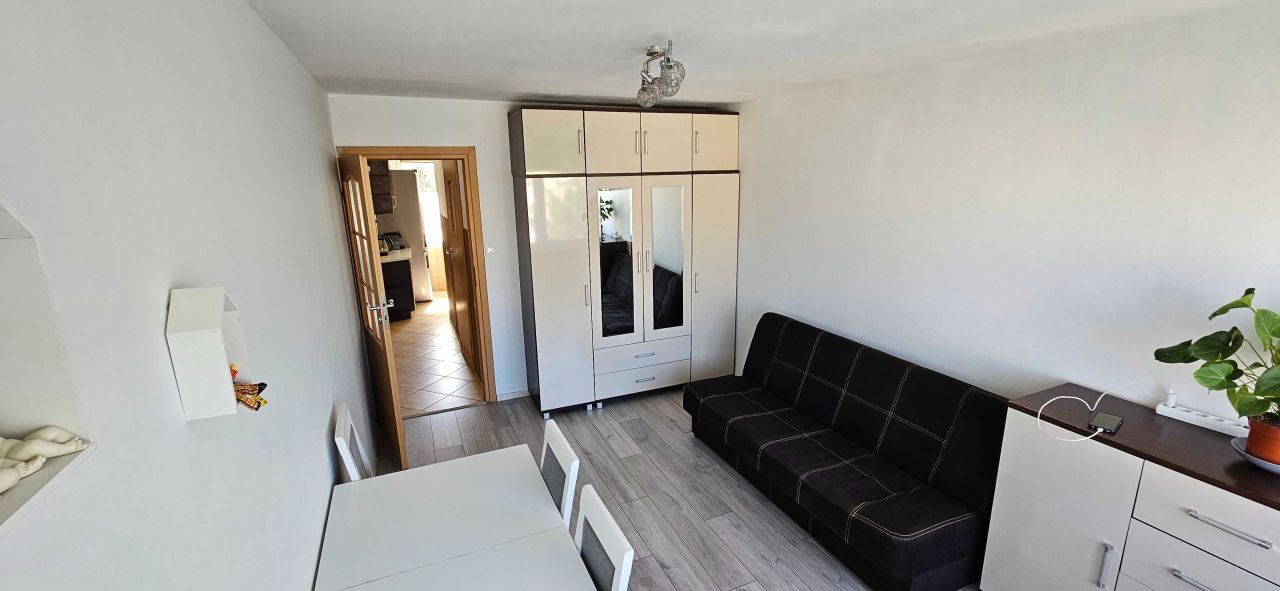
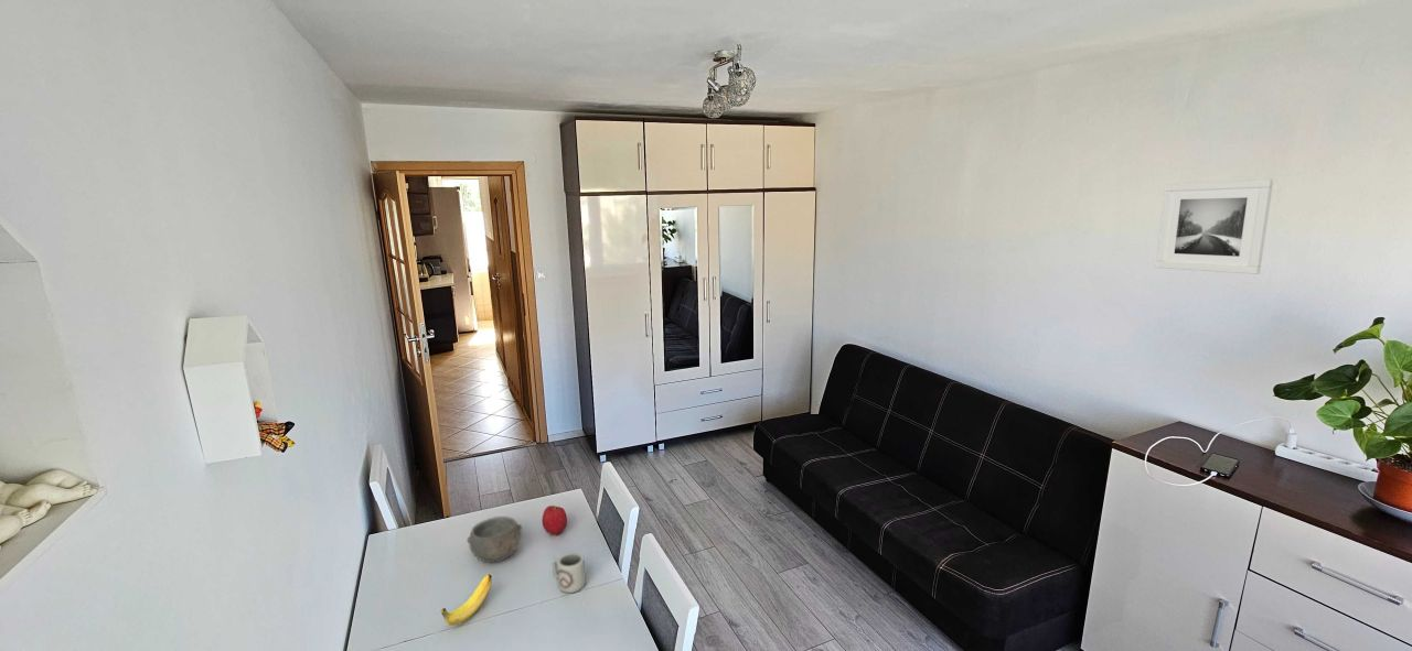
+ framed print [1155,178,1274,275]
+ bowl [466,516,523,564]
+ banana [440,573,493,627]
+ cup [552,552,587,594]
+ fruit [542,504,568,536]
